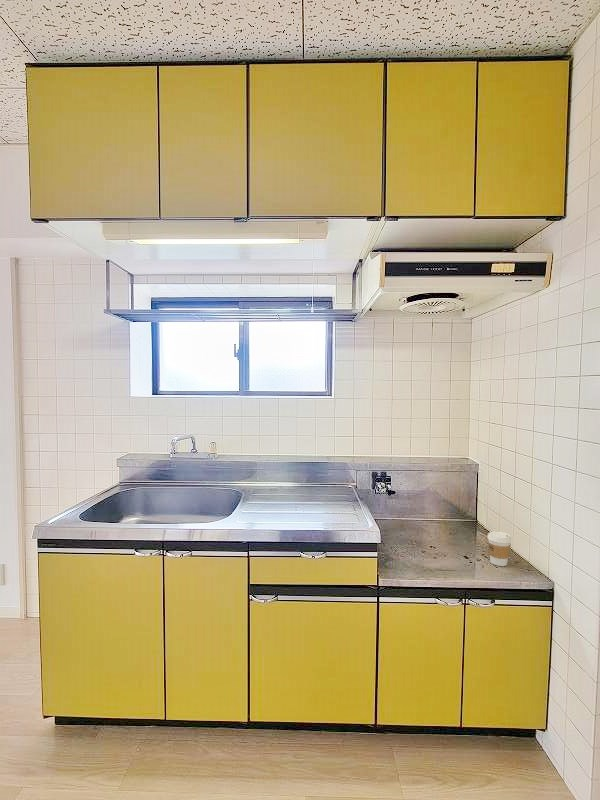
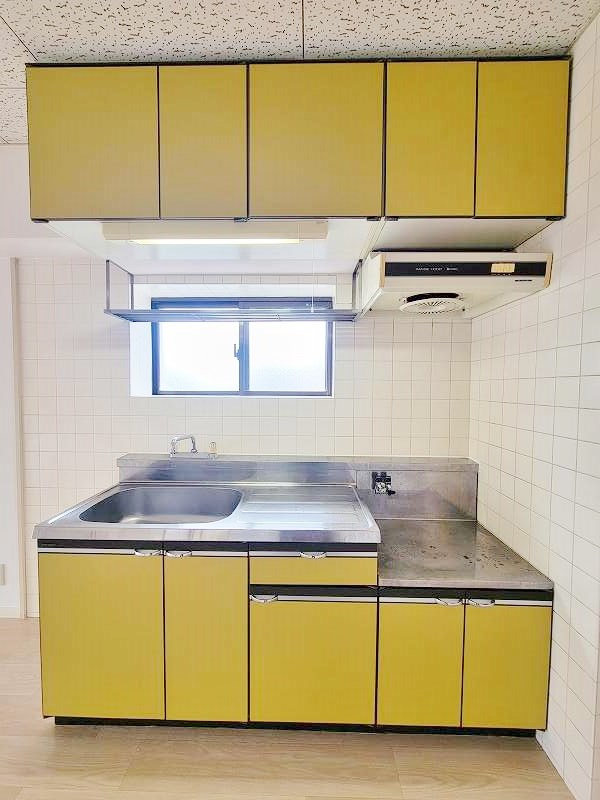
- coffee cup [486,531,512,567]
